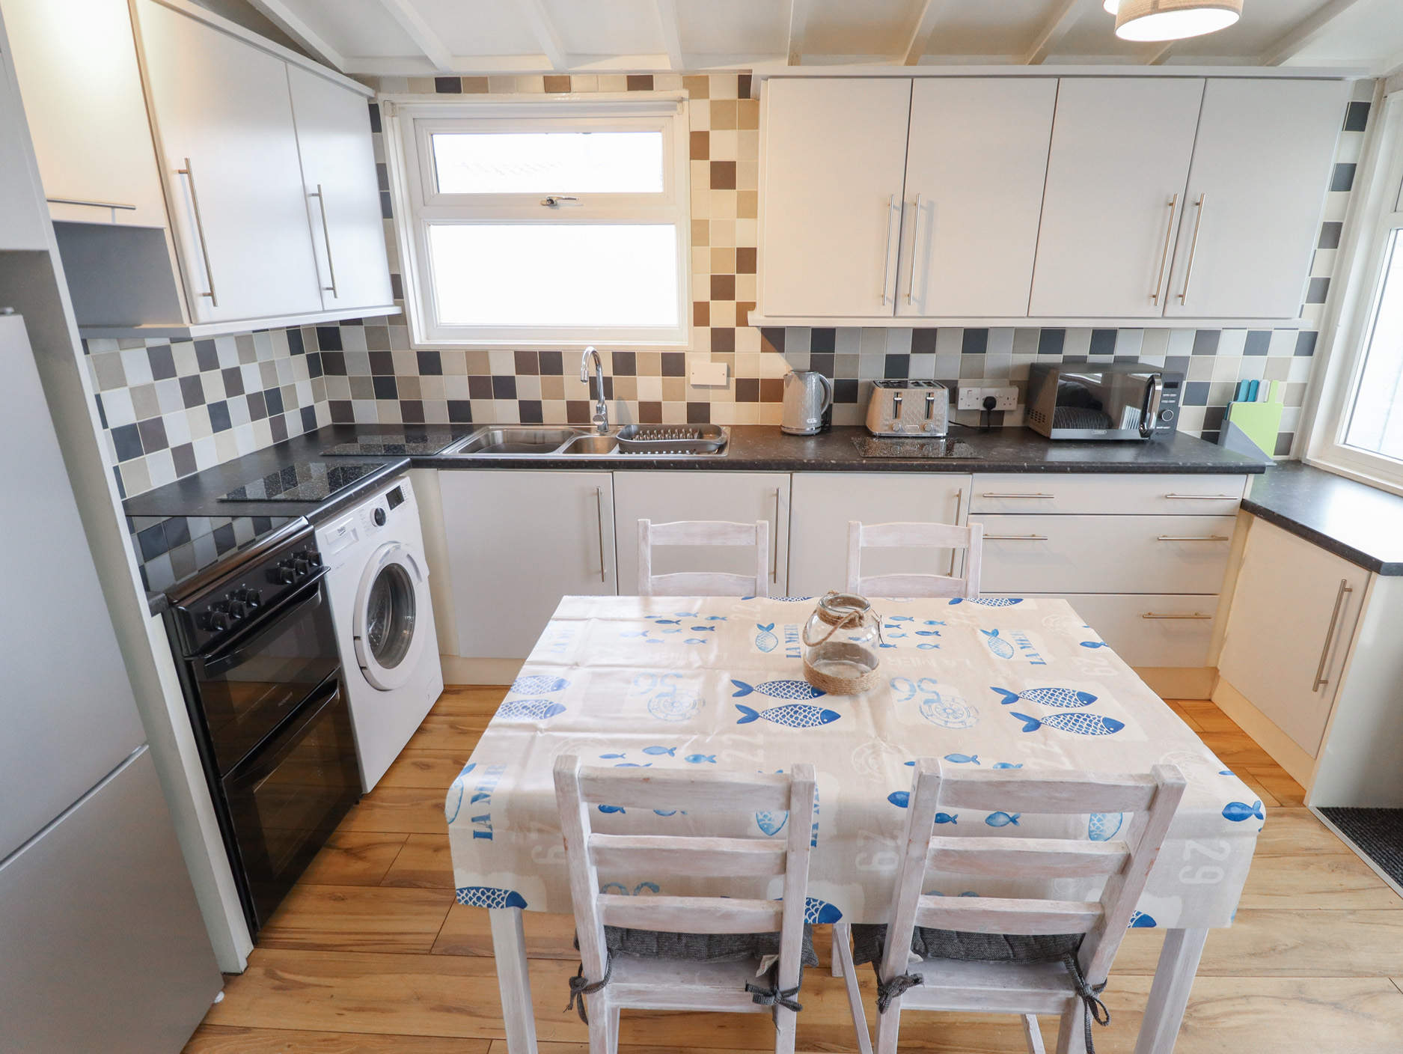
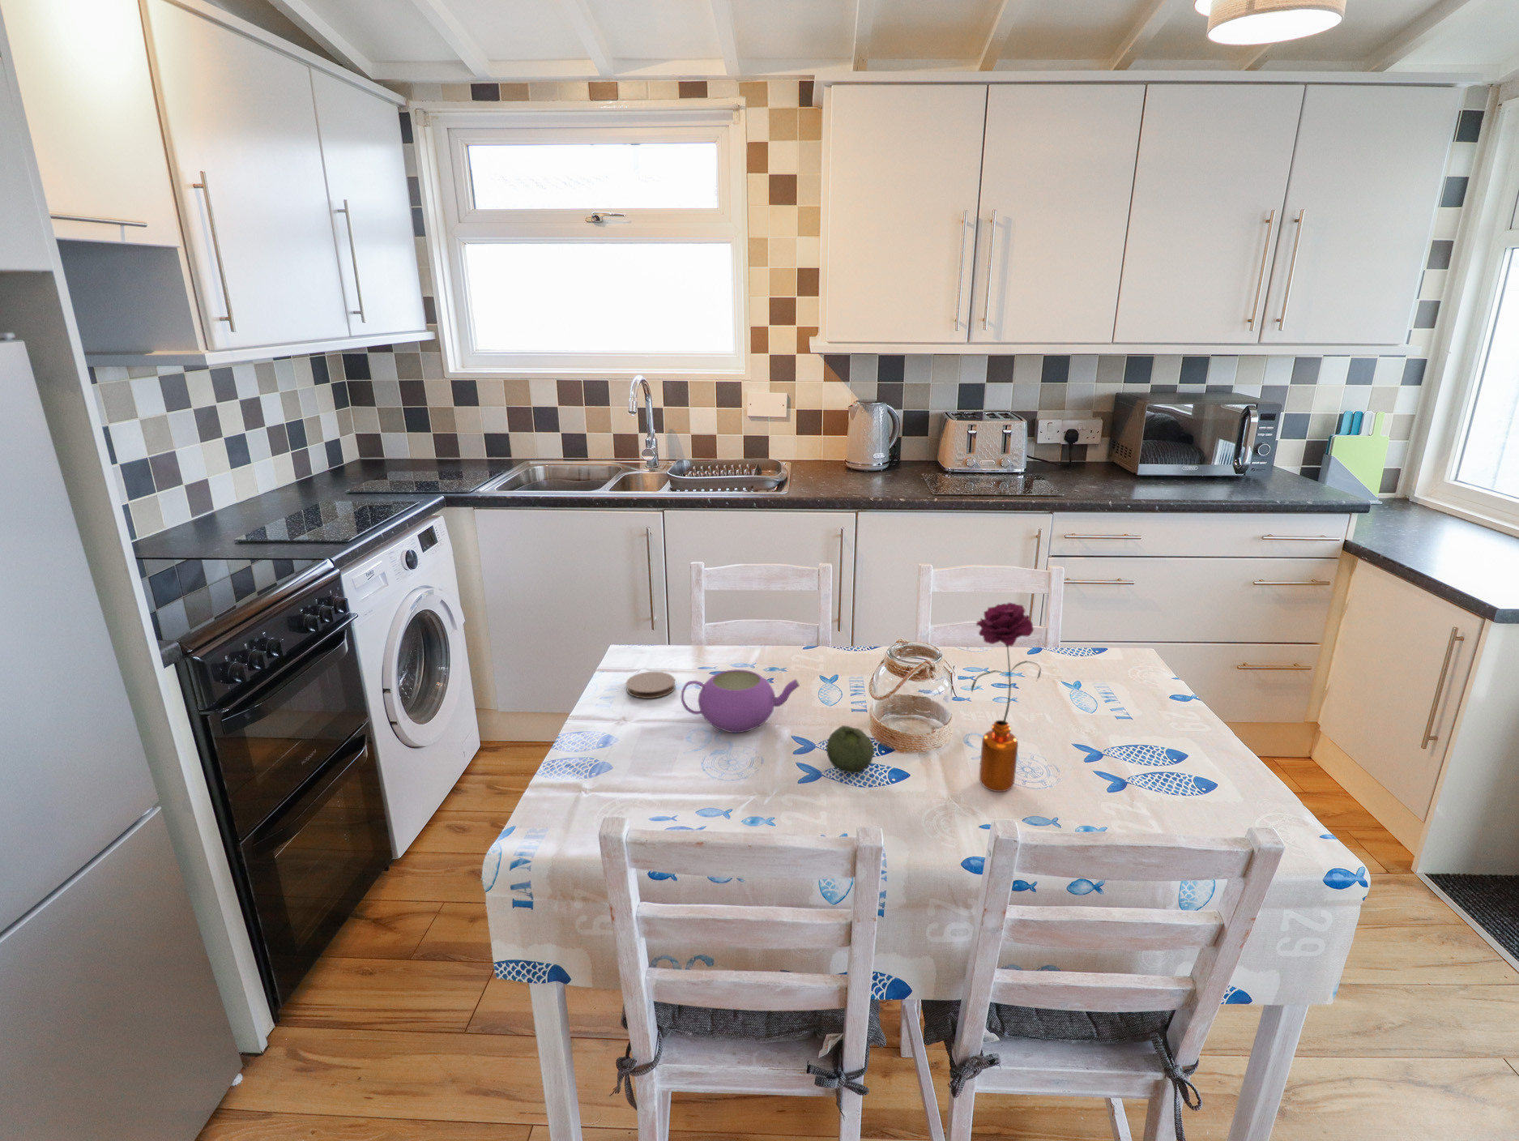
+ teapot [680,669,800,734]
+ fruit [825,724,875,774]
+ flower [970,602,1042,792]
+ coaster [625,671,677,700]
